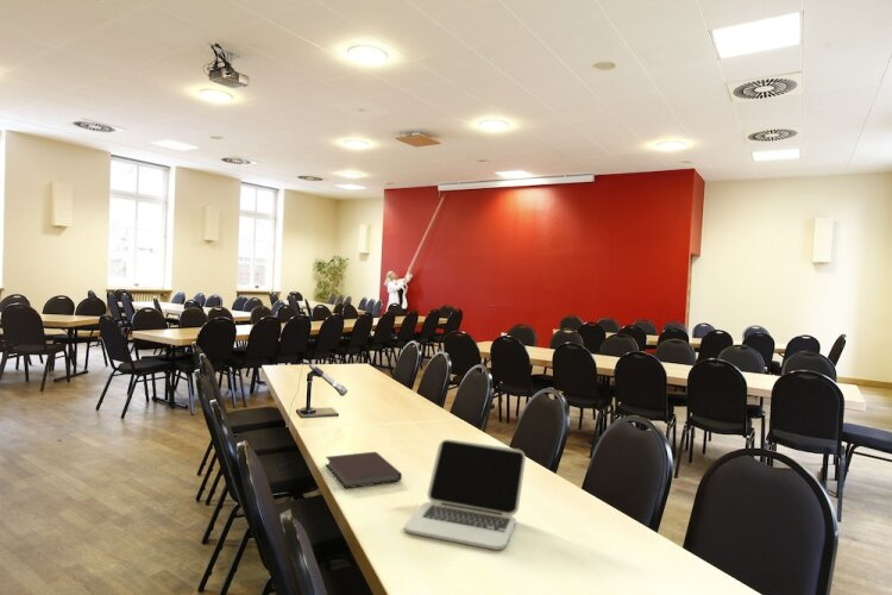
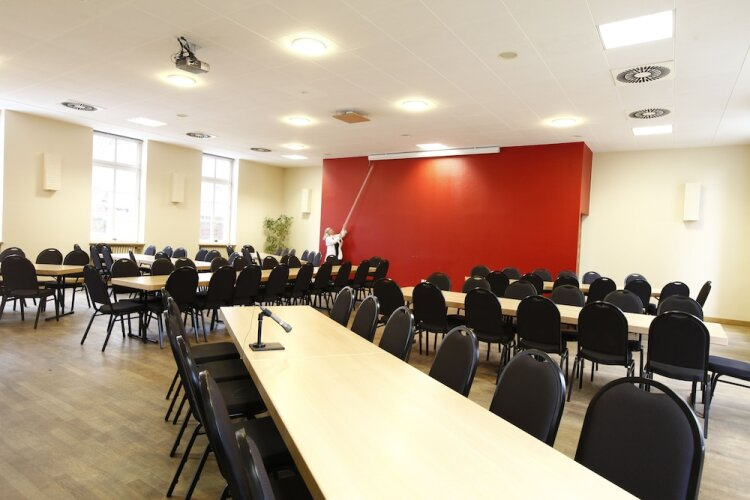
- laptop [403,438,527,551]
- notebook [325,451,403,489]
